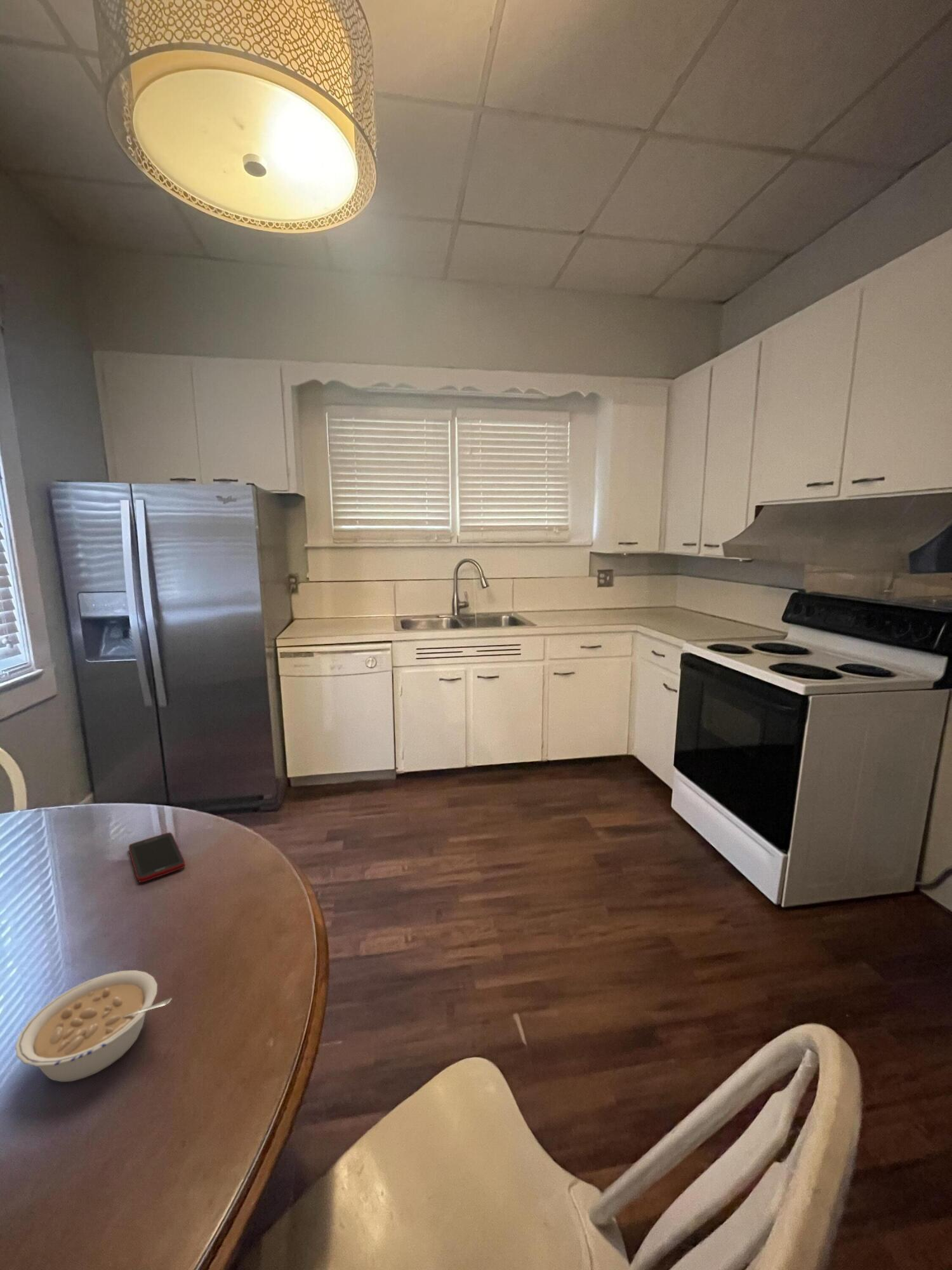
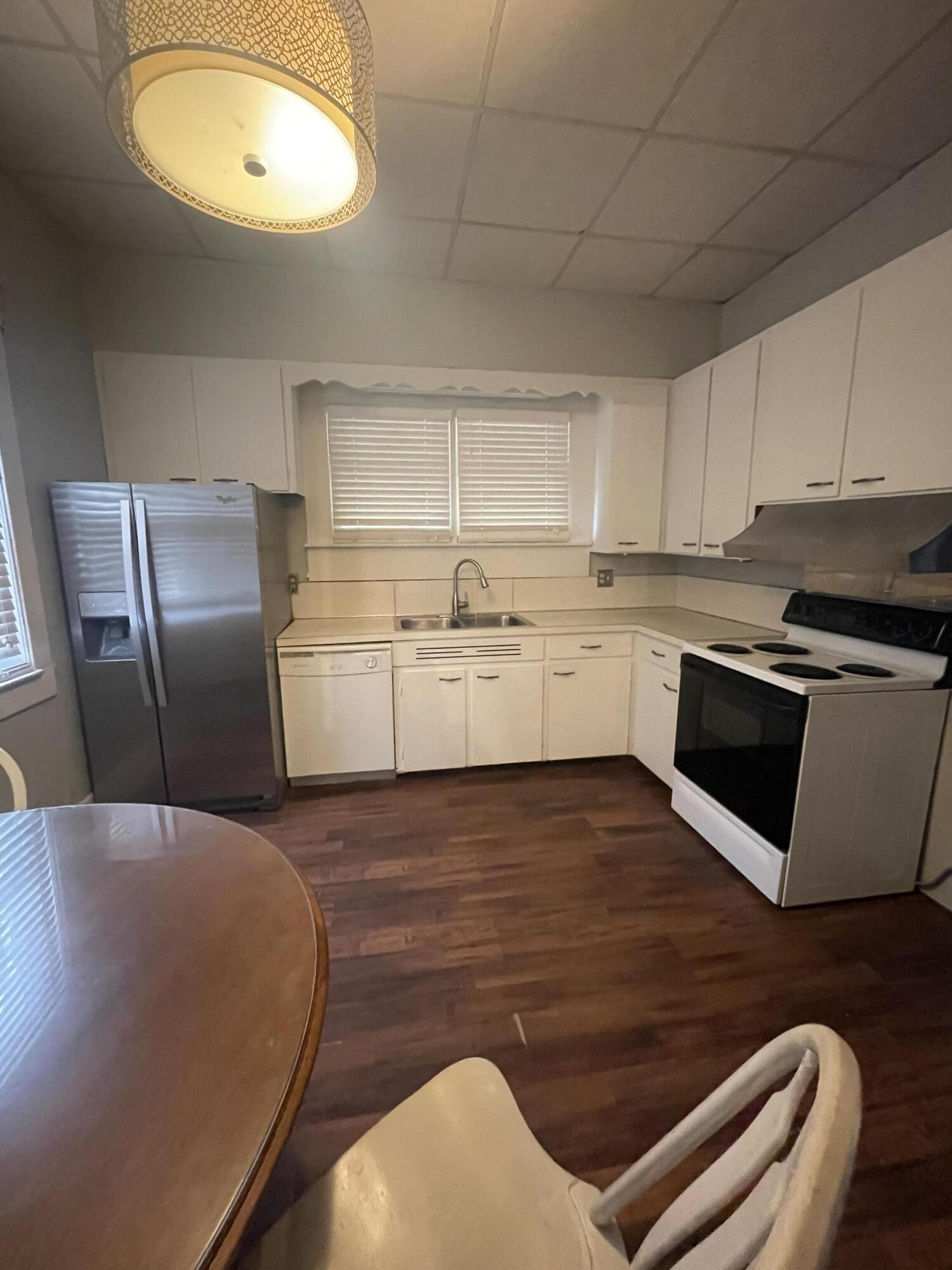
- cell phone [128,832,185,883]
- legume [15,970,173,1083]
